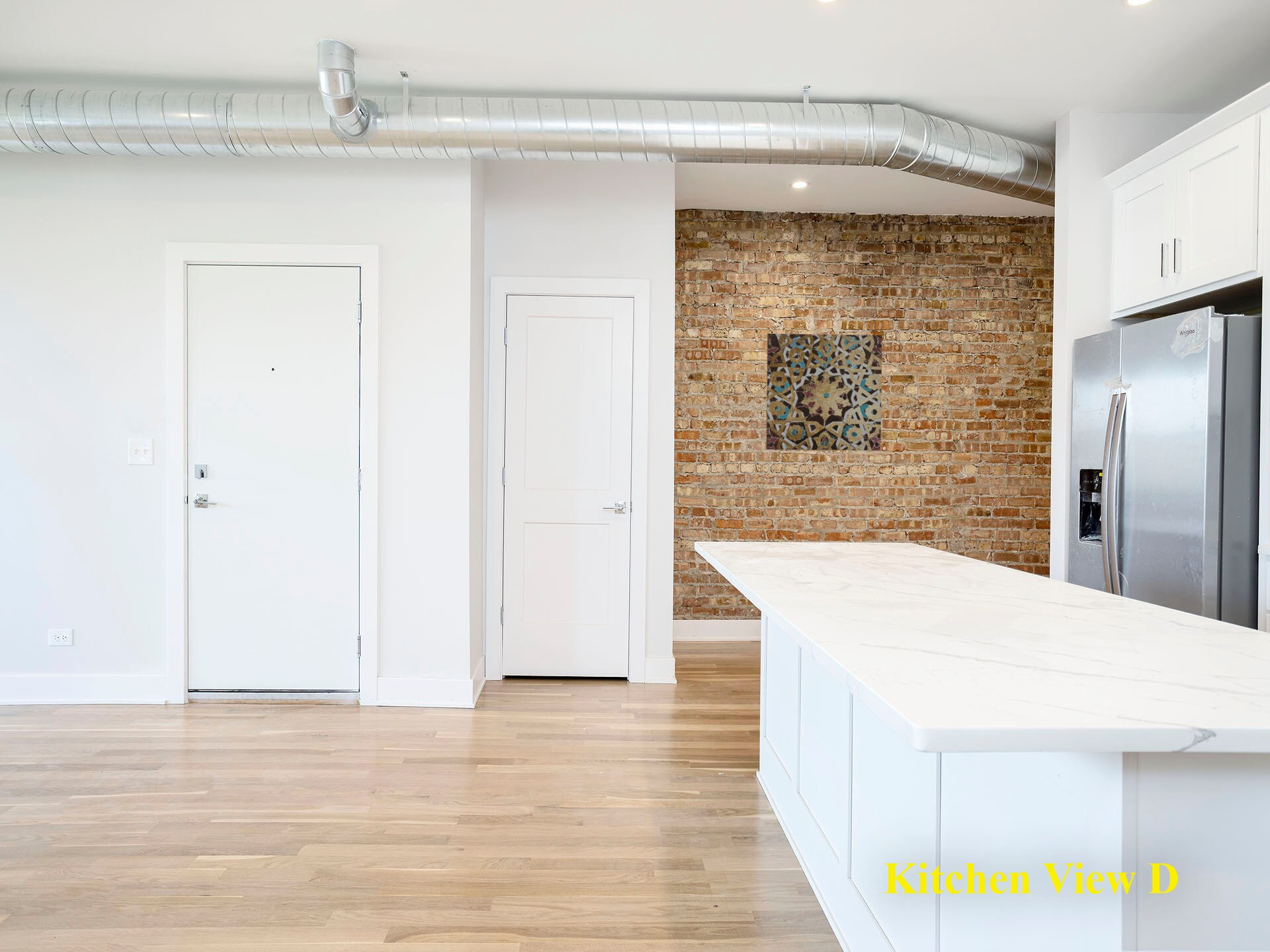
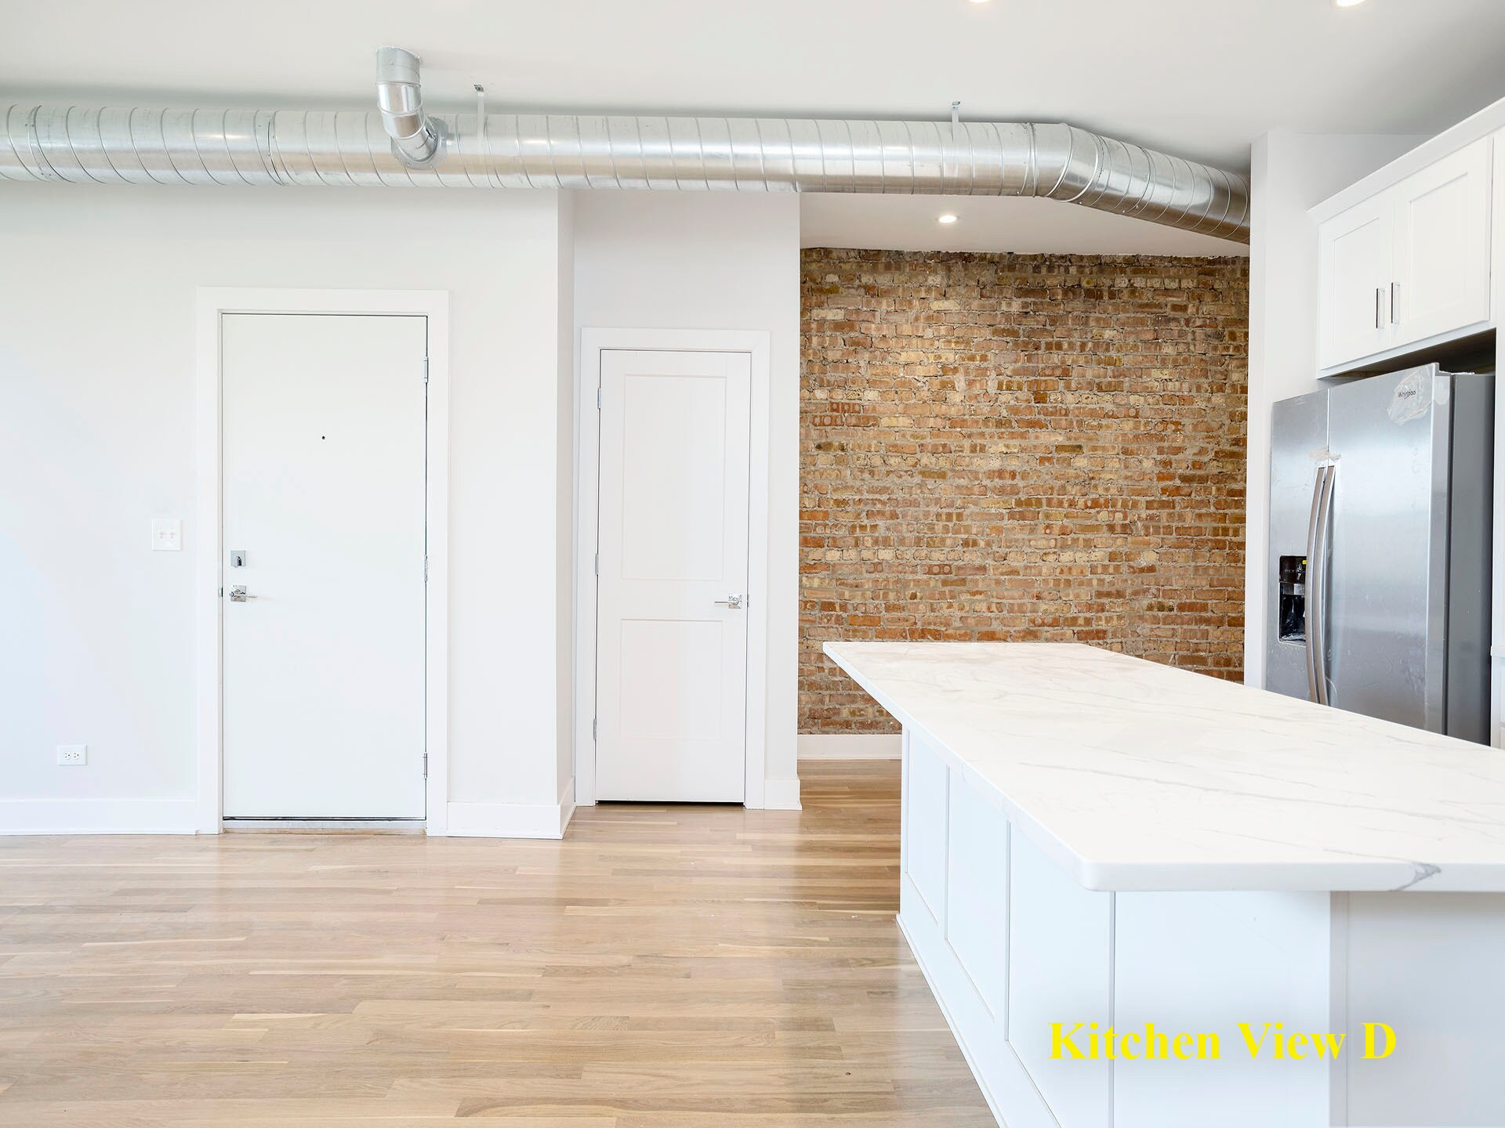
- wall art [765,333,883,452]
